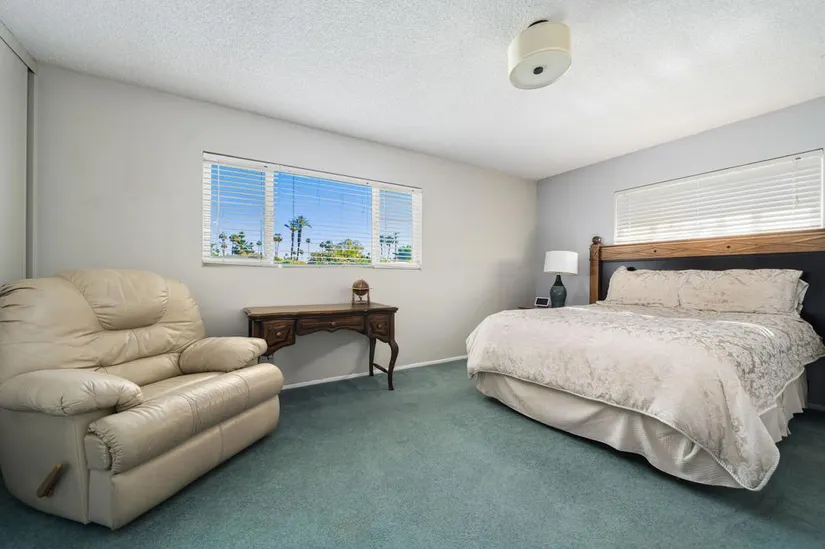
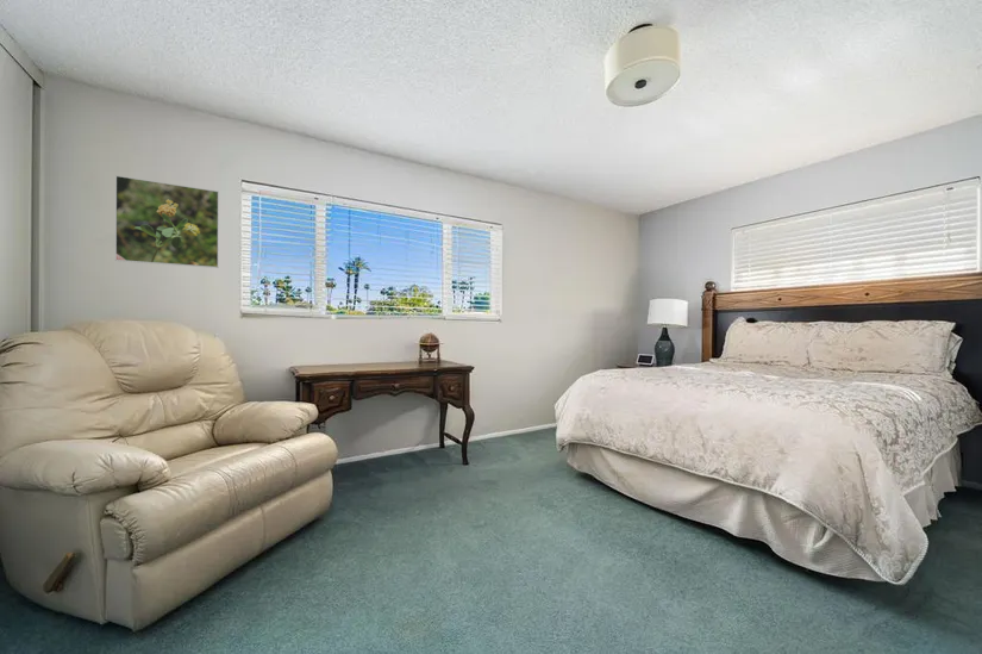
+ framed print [114,174,220,269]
